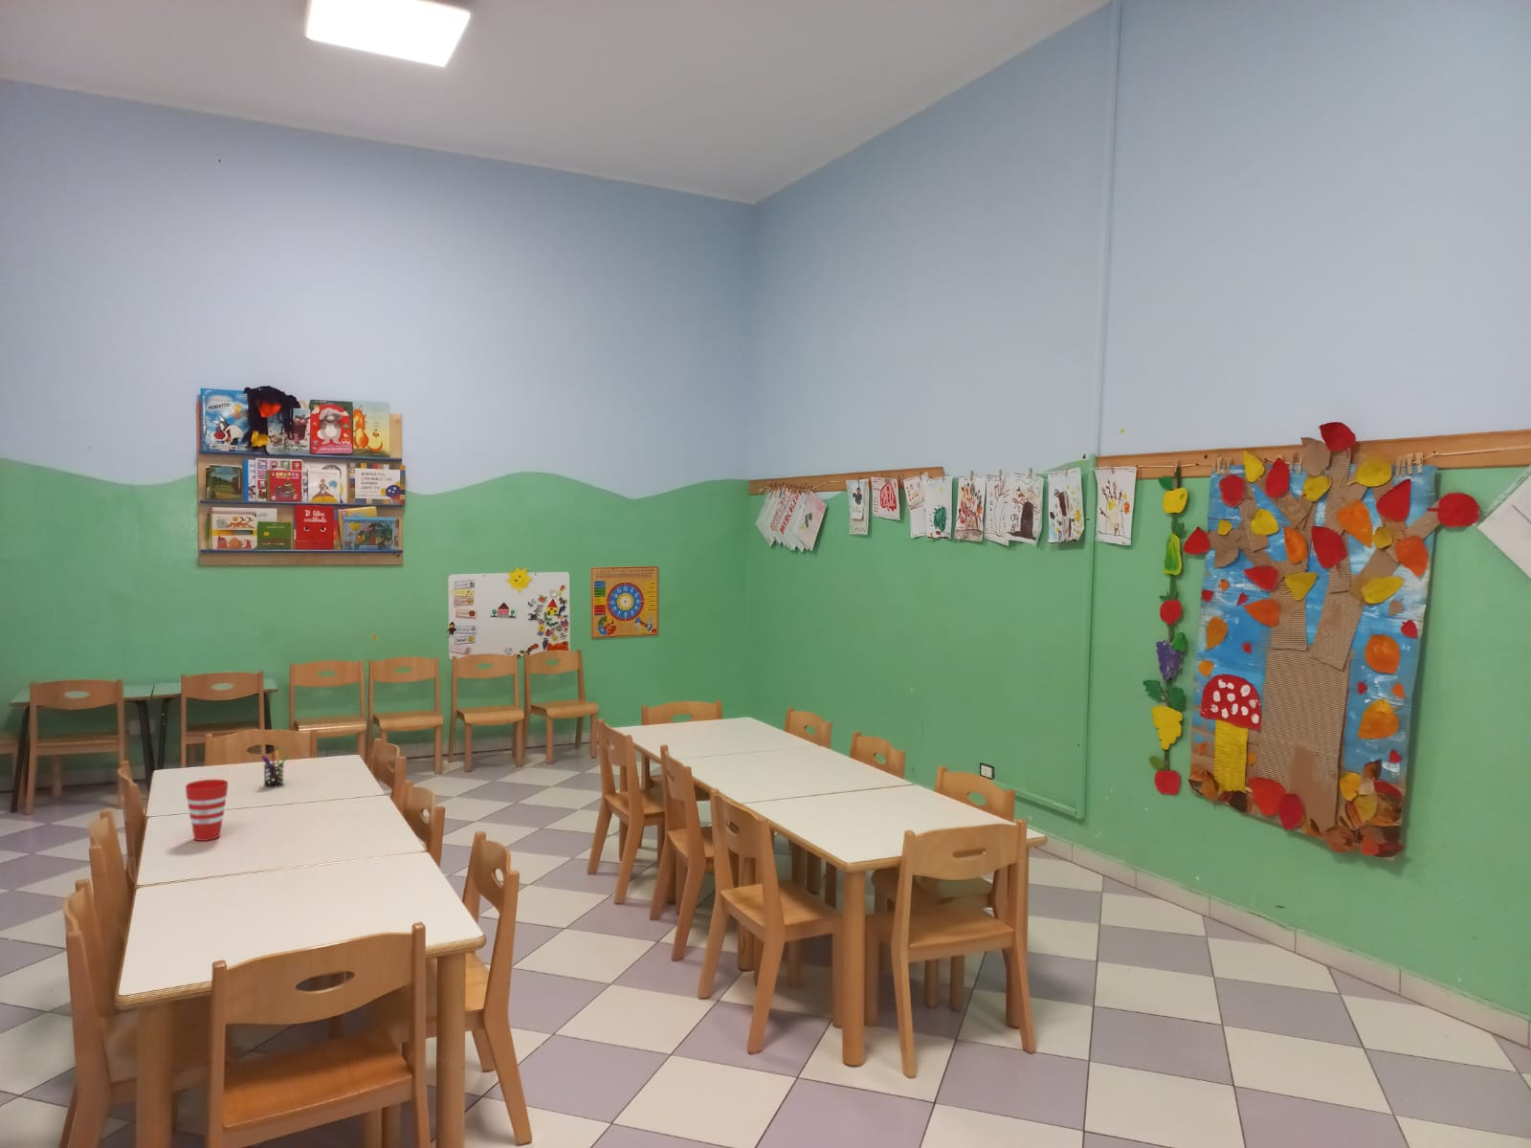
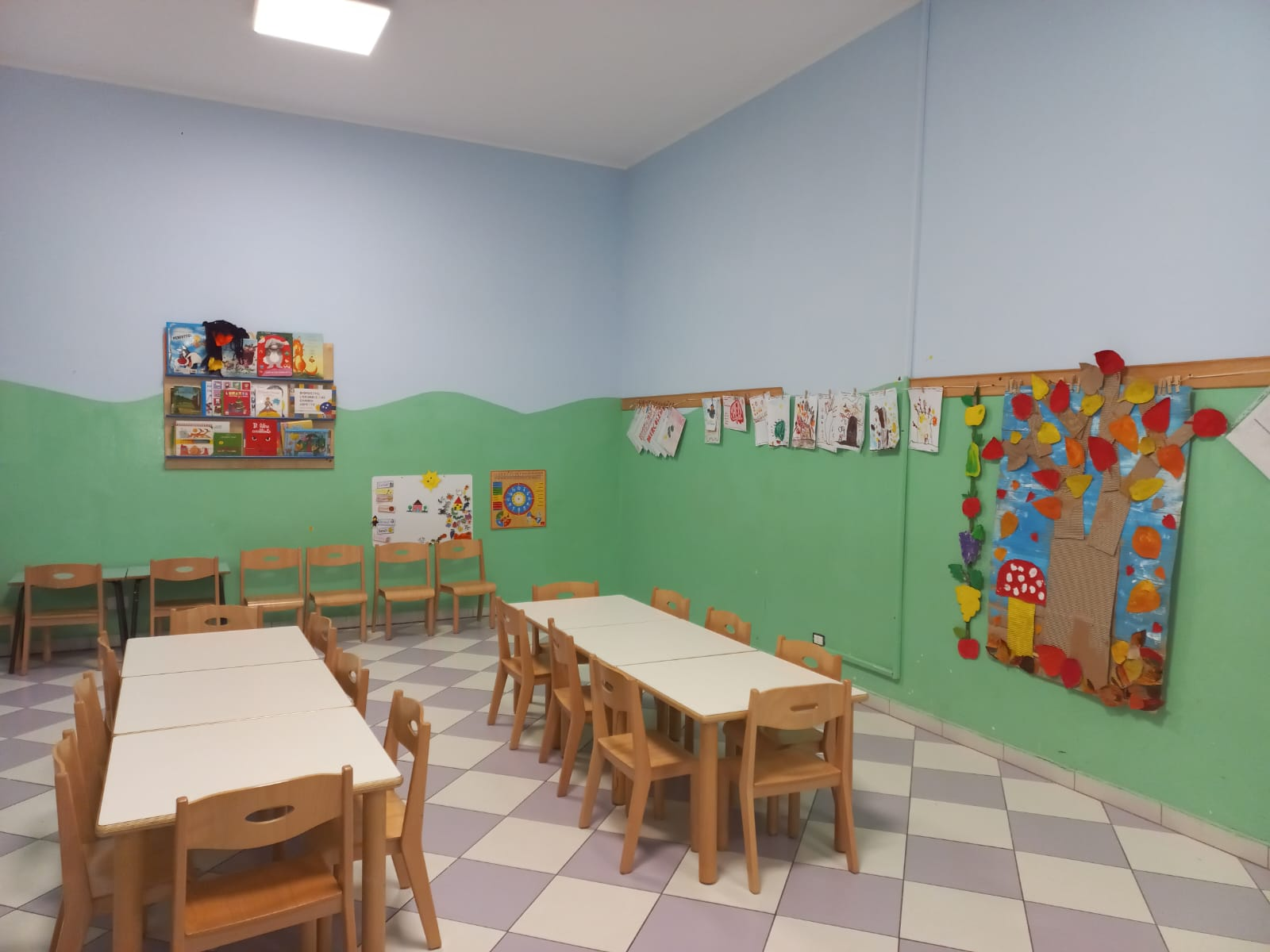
- pen holder [260,749,291,789]
- cup [184,779,229,842]
